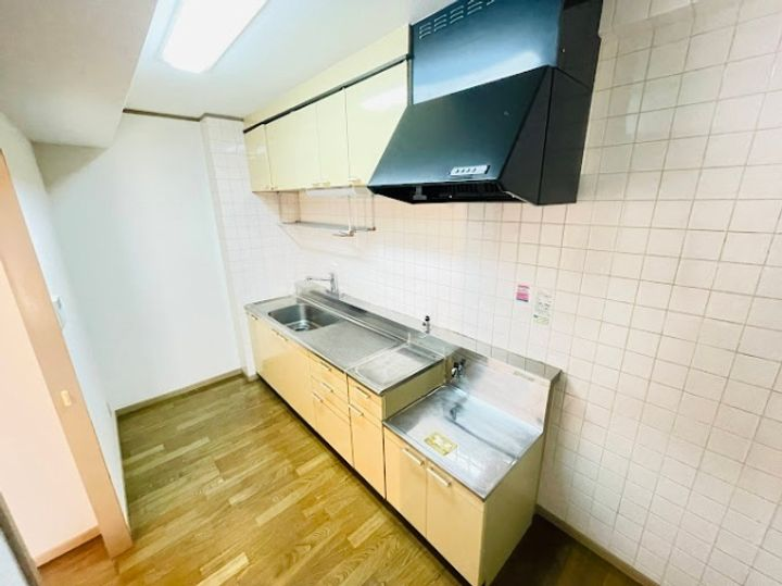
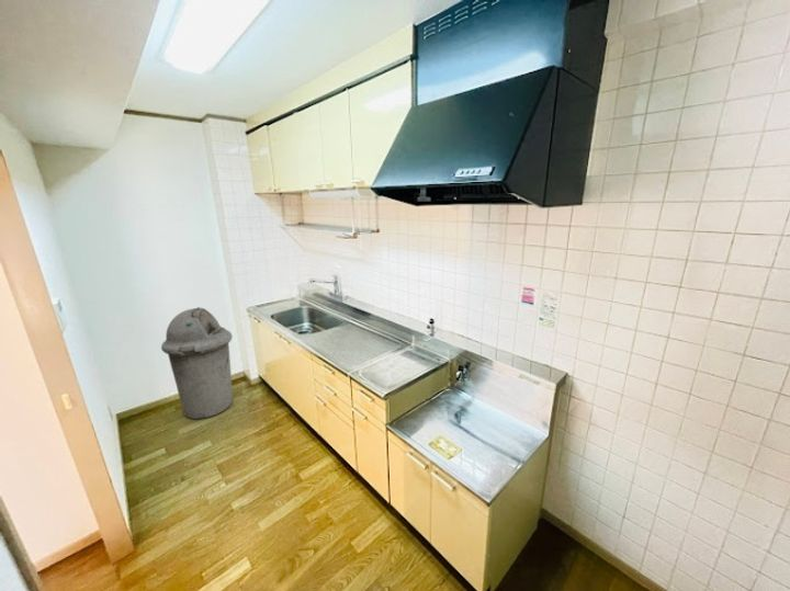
+ trash can [160,306,234,420]
